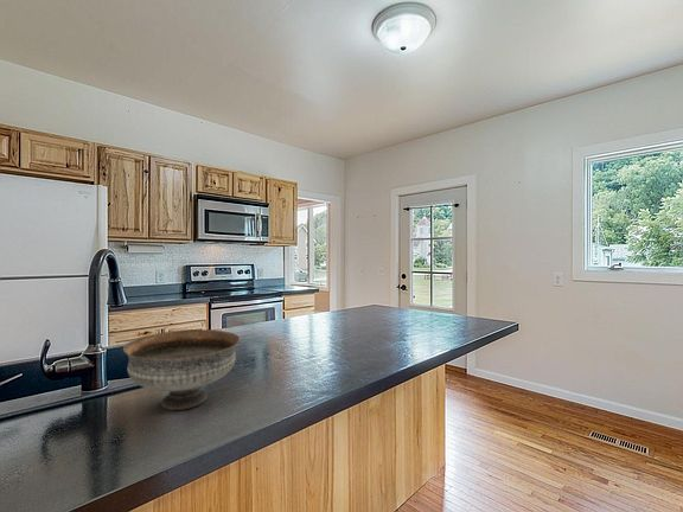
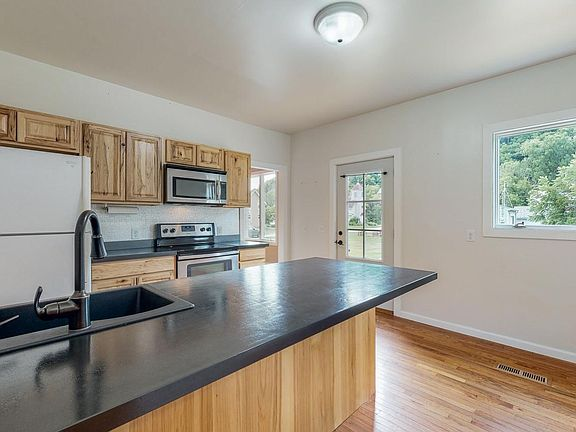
- bowl [122,328,241,411]
